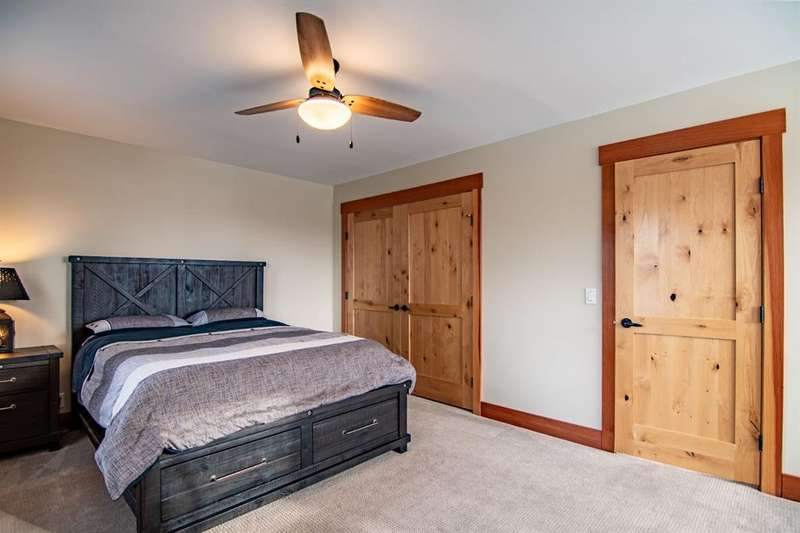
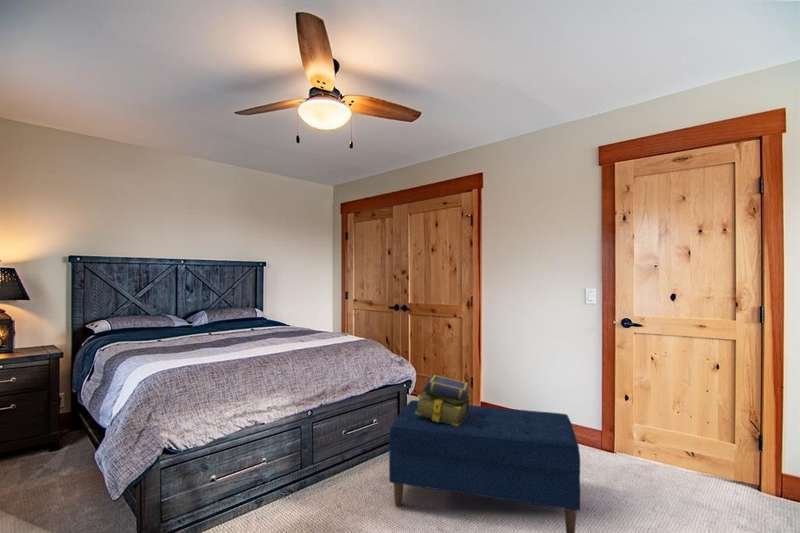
+ bench [388,399,581,533]
+ stack of books [415,373,473,426]
